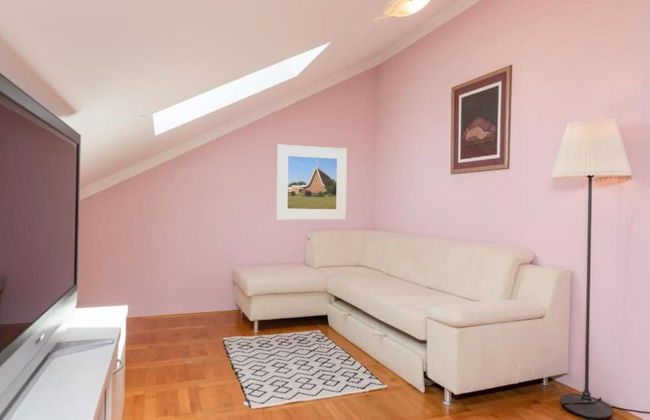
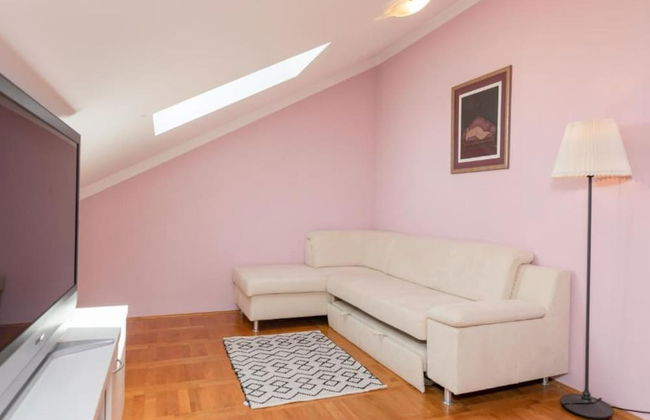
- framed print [275,144,348,221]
